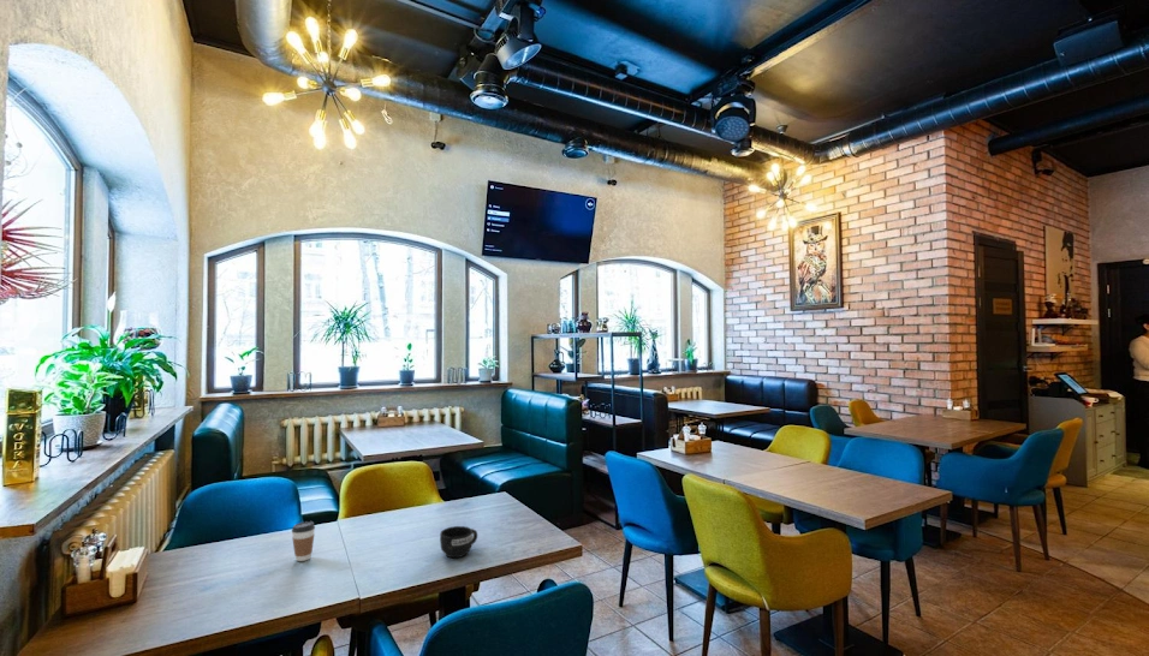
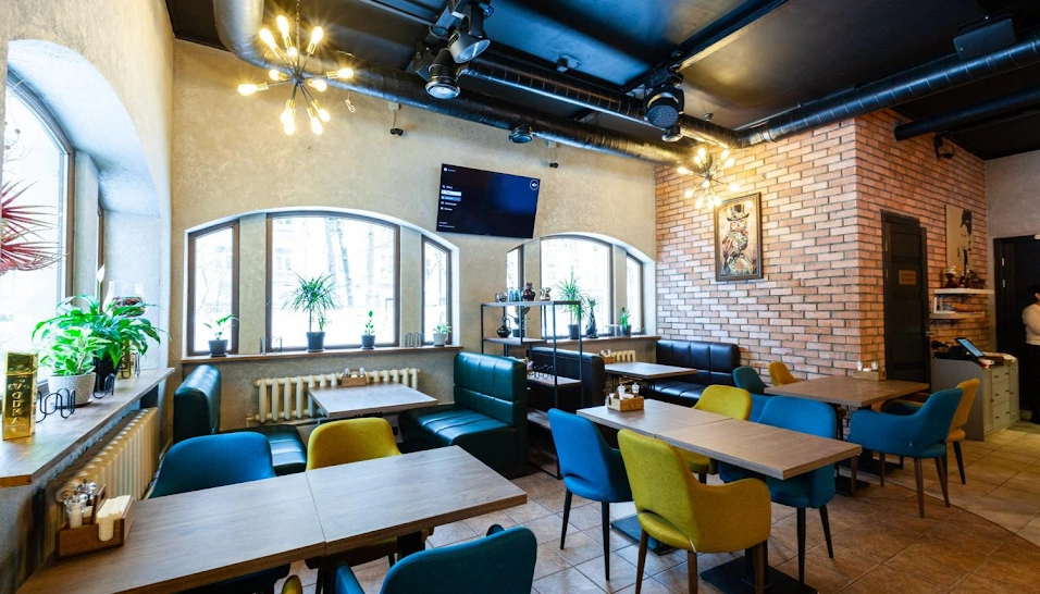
- mug [439,525,478,559]
- coffee cup [291,520,316,562]
